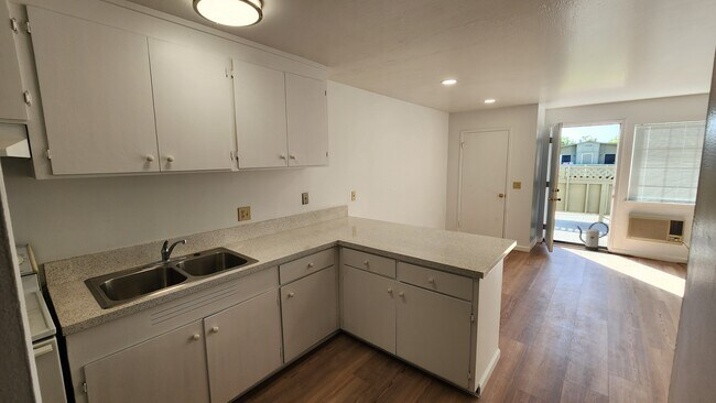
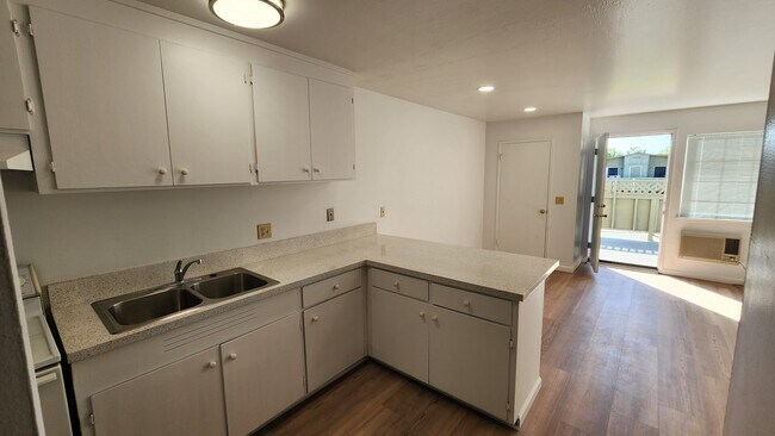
- watering can [576,221,610,252]
